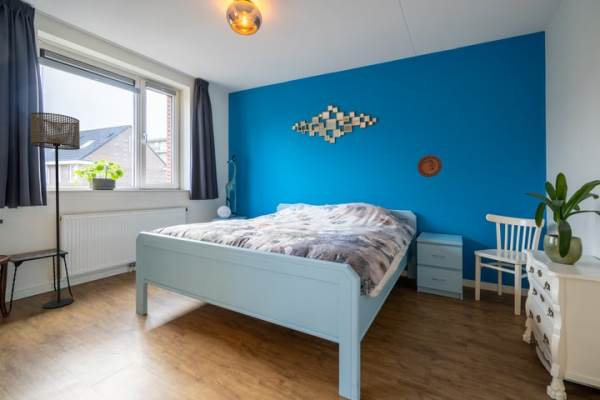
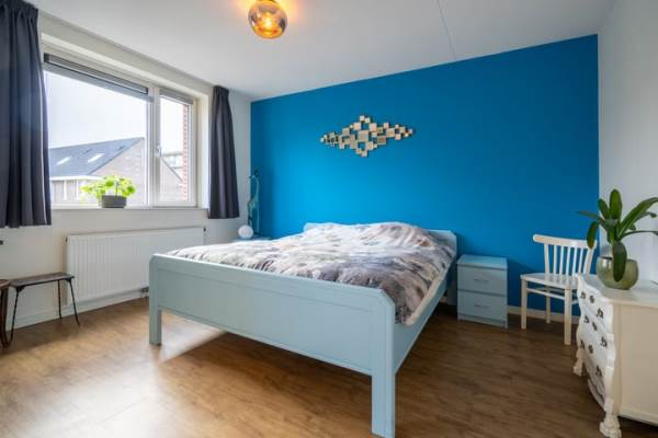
- decorative plate [416,154,443,178]
- floor lamp [30,111,81,309]
